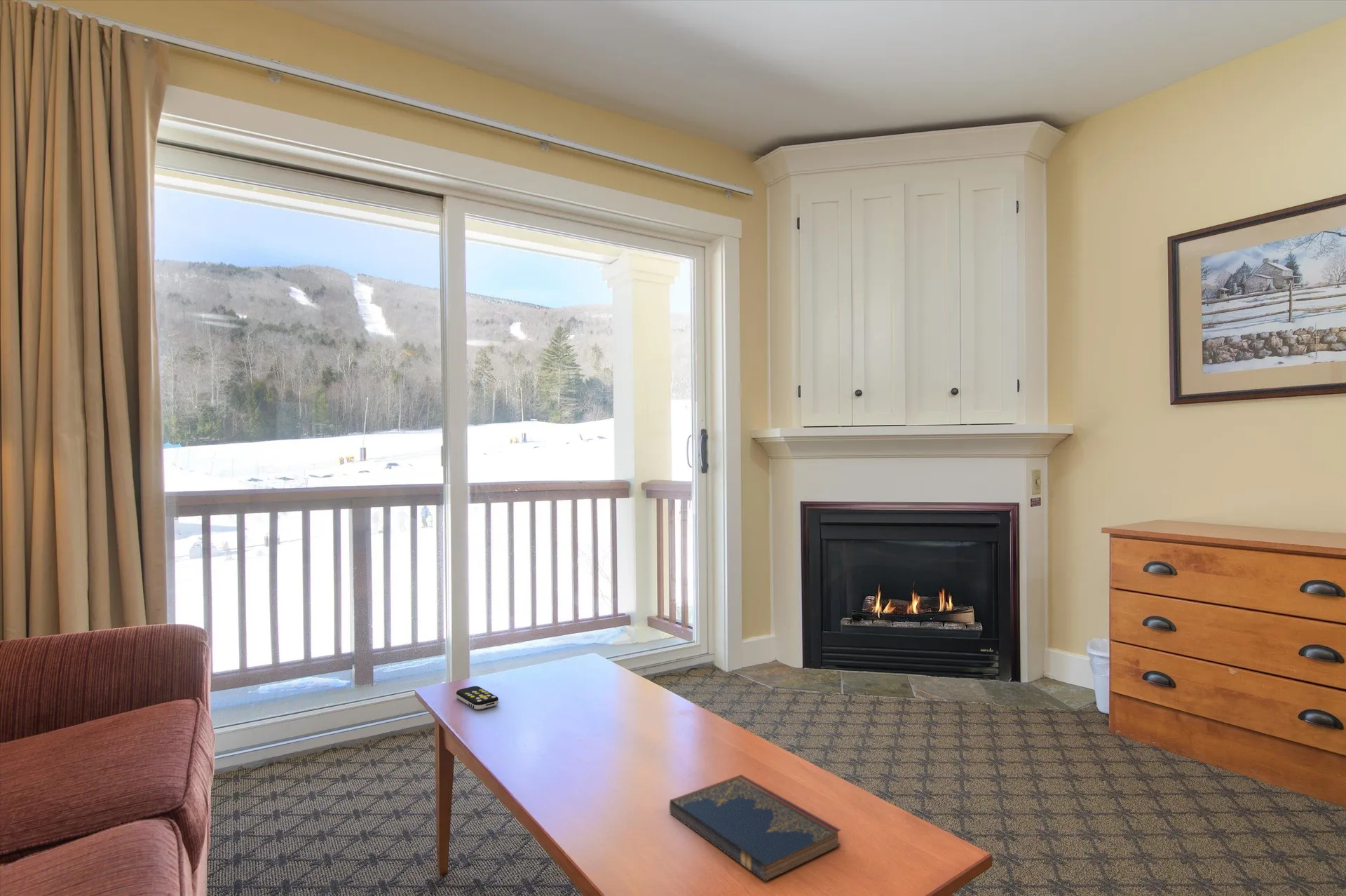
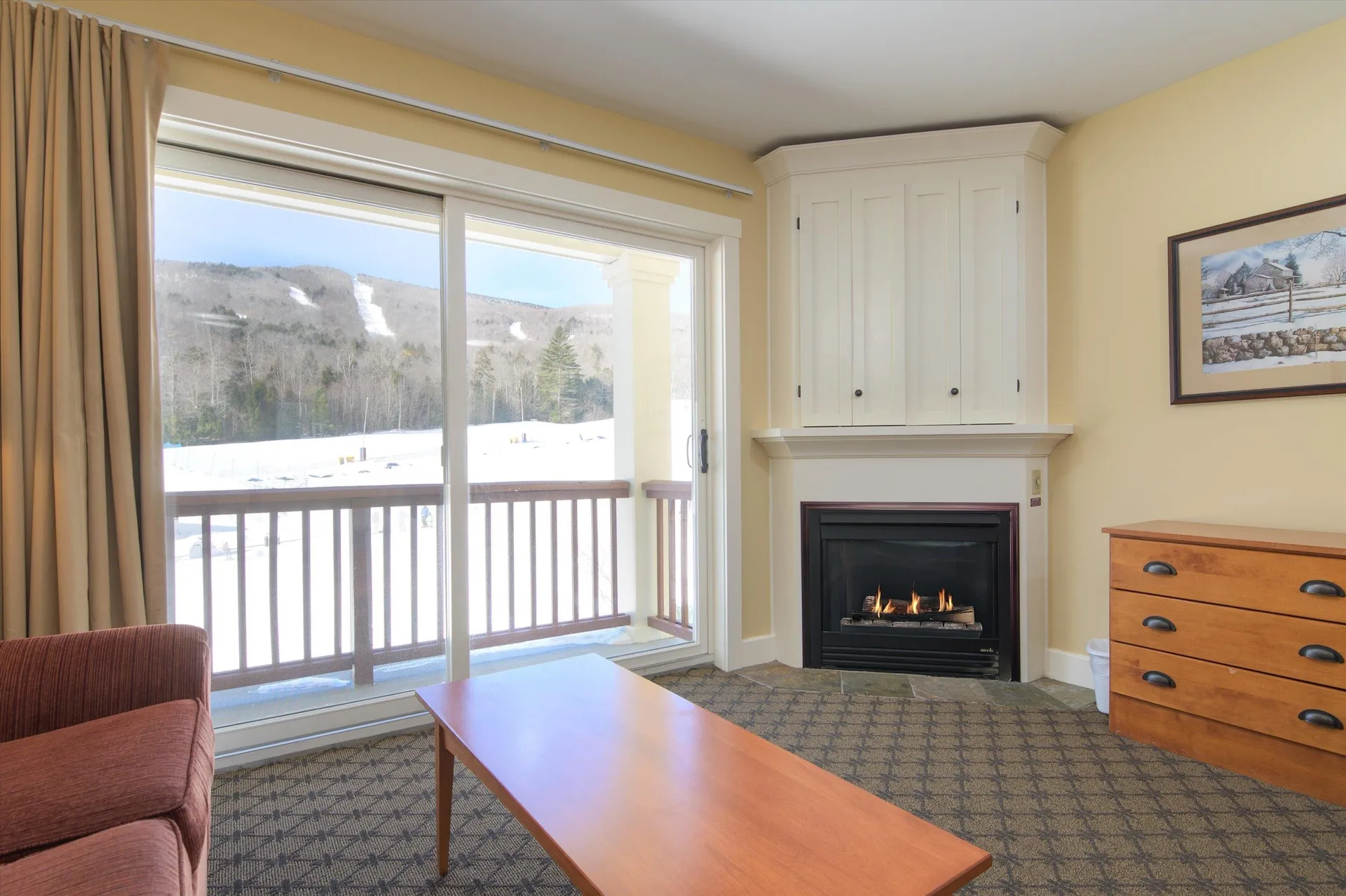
- remote control [456,686,499,710]
- hardcover book [669,774,842,882]
